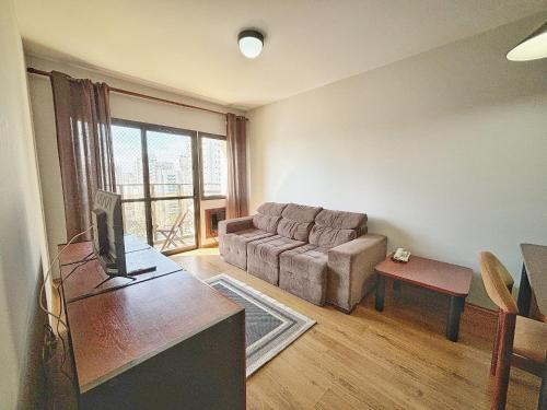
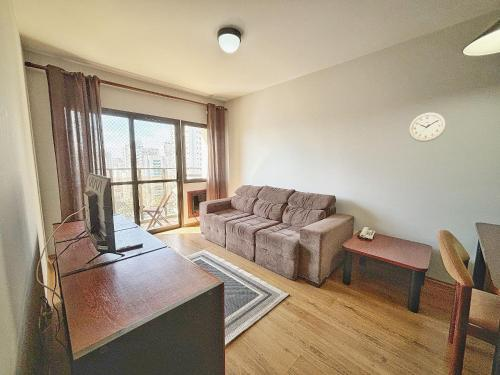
+ wall clock [408,111,447,143]
